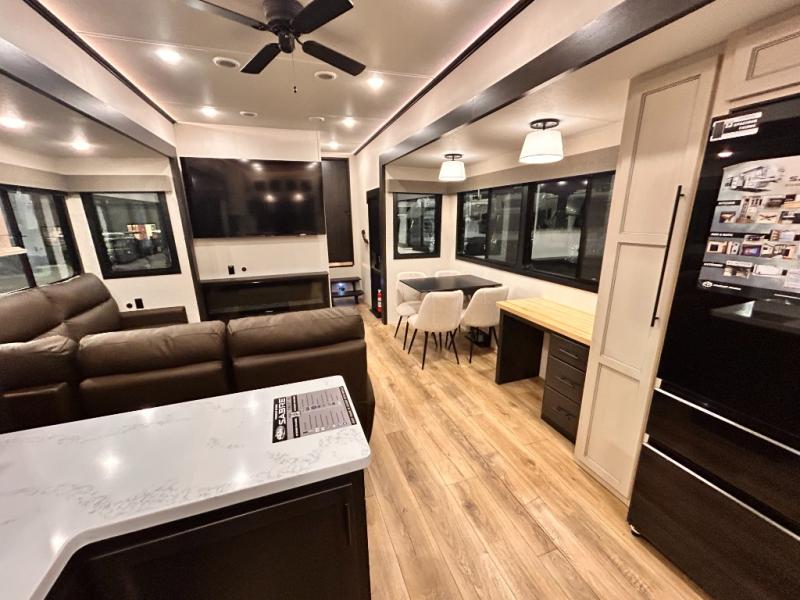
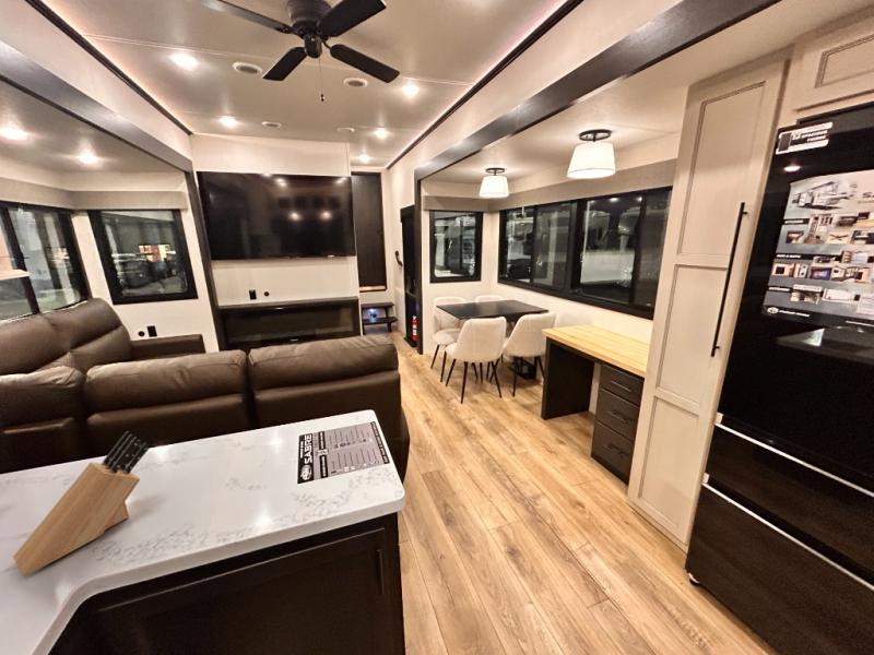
+ knife block [12,430,150,575]
